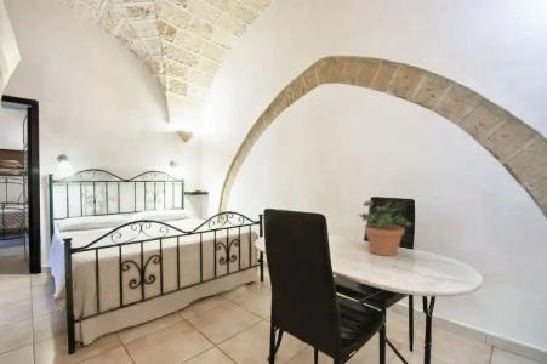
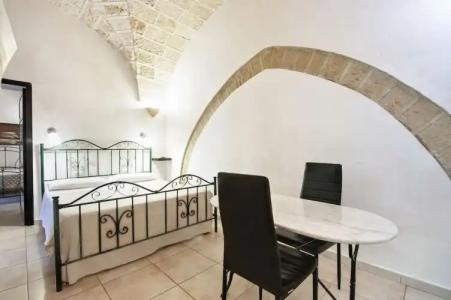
- potted plant [358,199,412,257]
